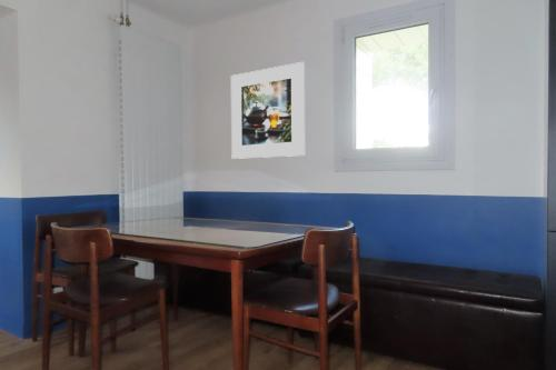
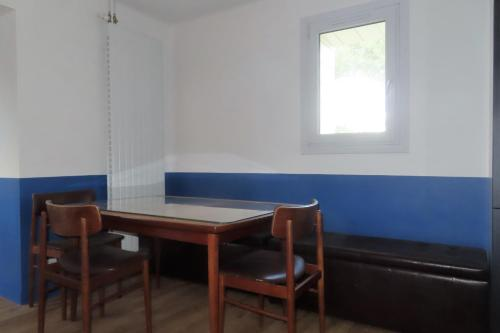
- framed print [230,61,306,160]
